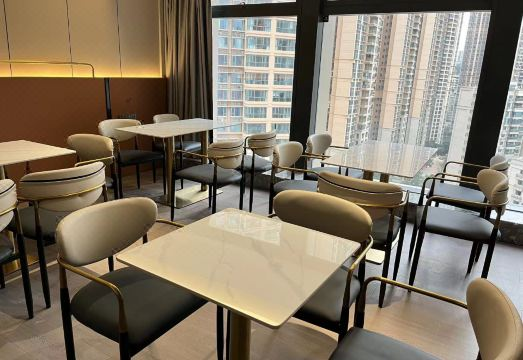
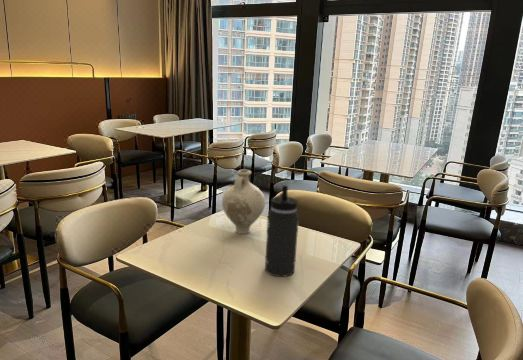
+ decorative vase [221,169,266,235]
+ thermos bottle [264,185,300,278]
